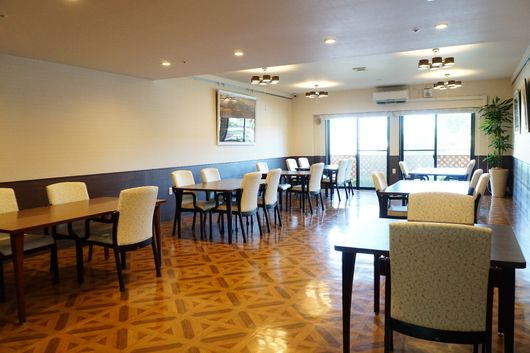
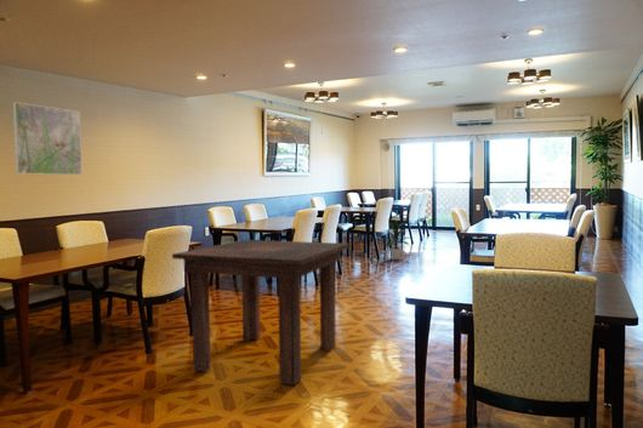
+ indoor plant [383,219,414,261]
+ dining table [171,239,349,387]
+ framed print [12,101,82,176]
